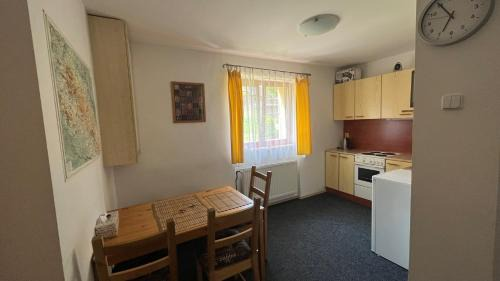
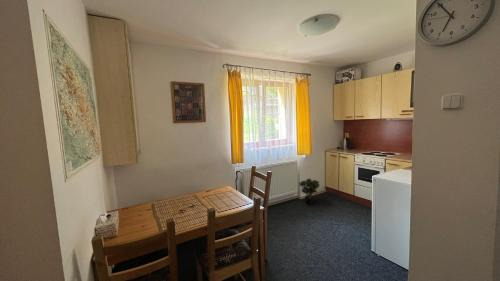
+ potted plant [297,178,321,206]
